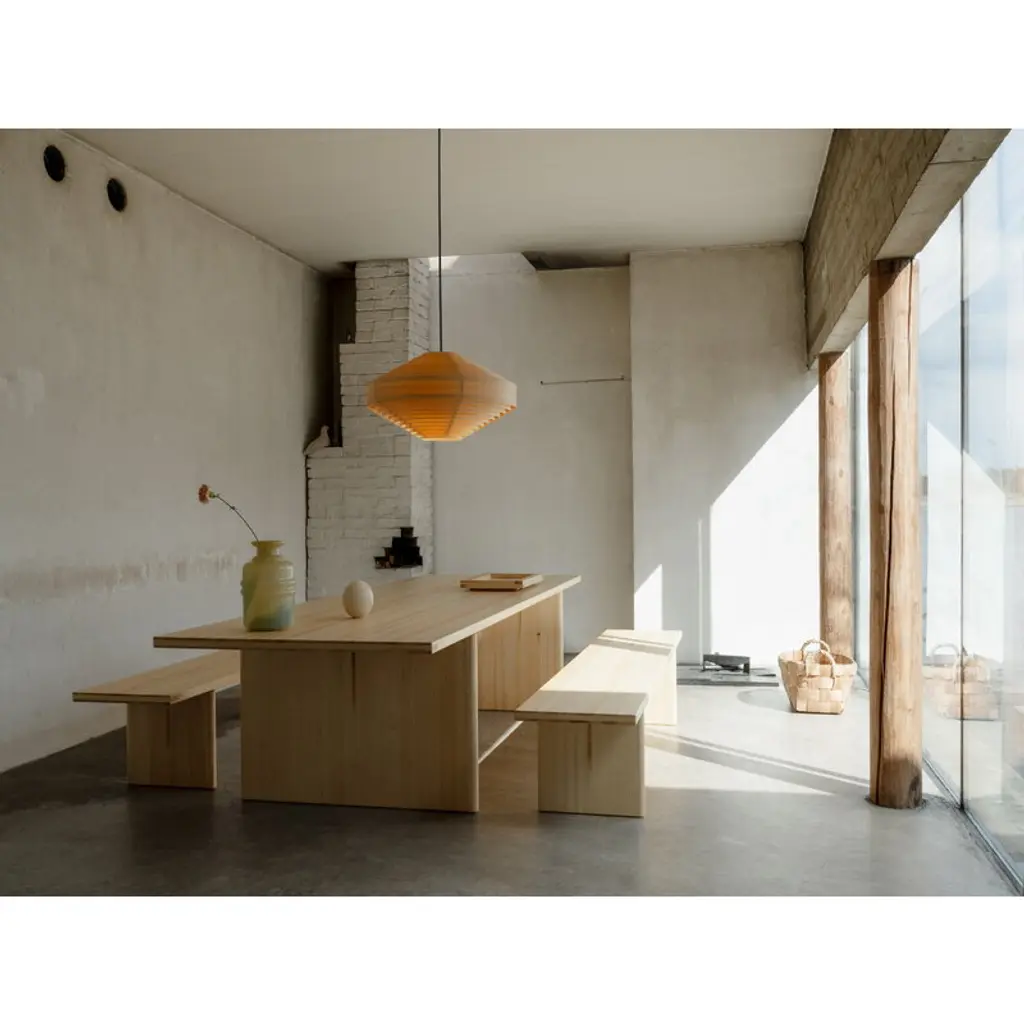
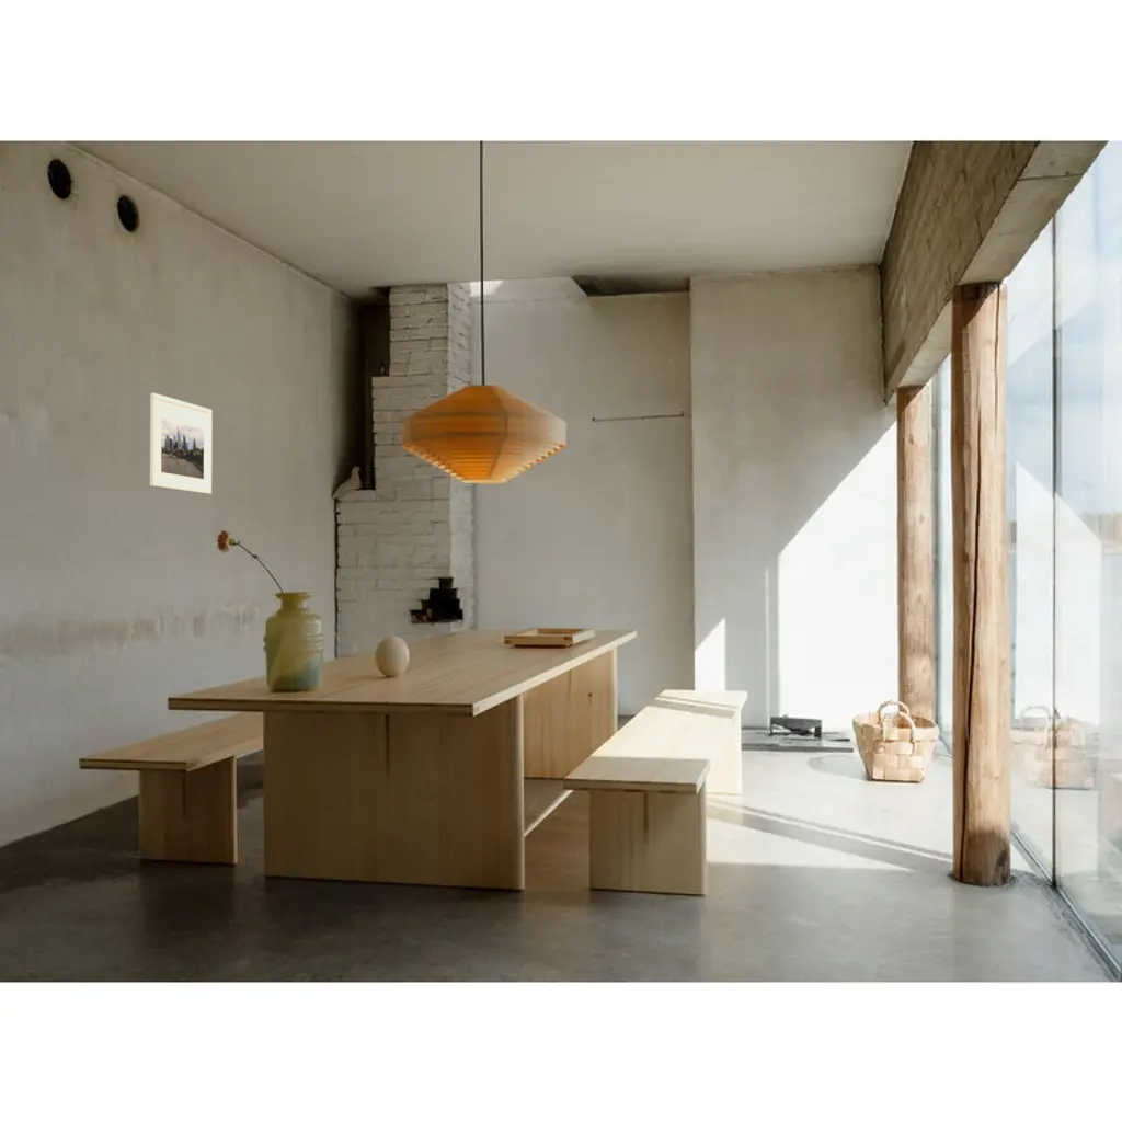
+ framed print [148,392,214,495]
